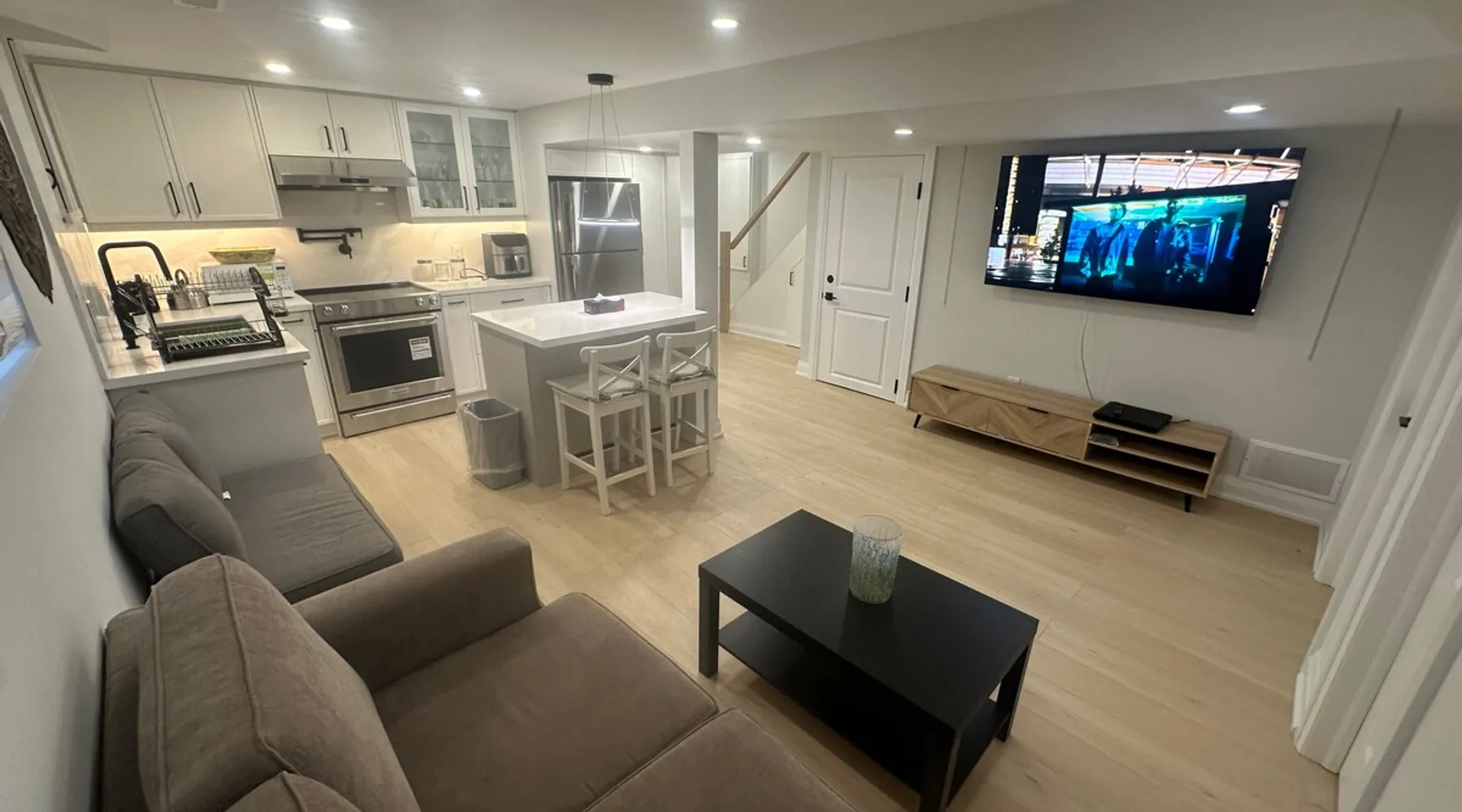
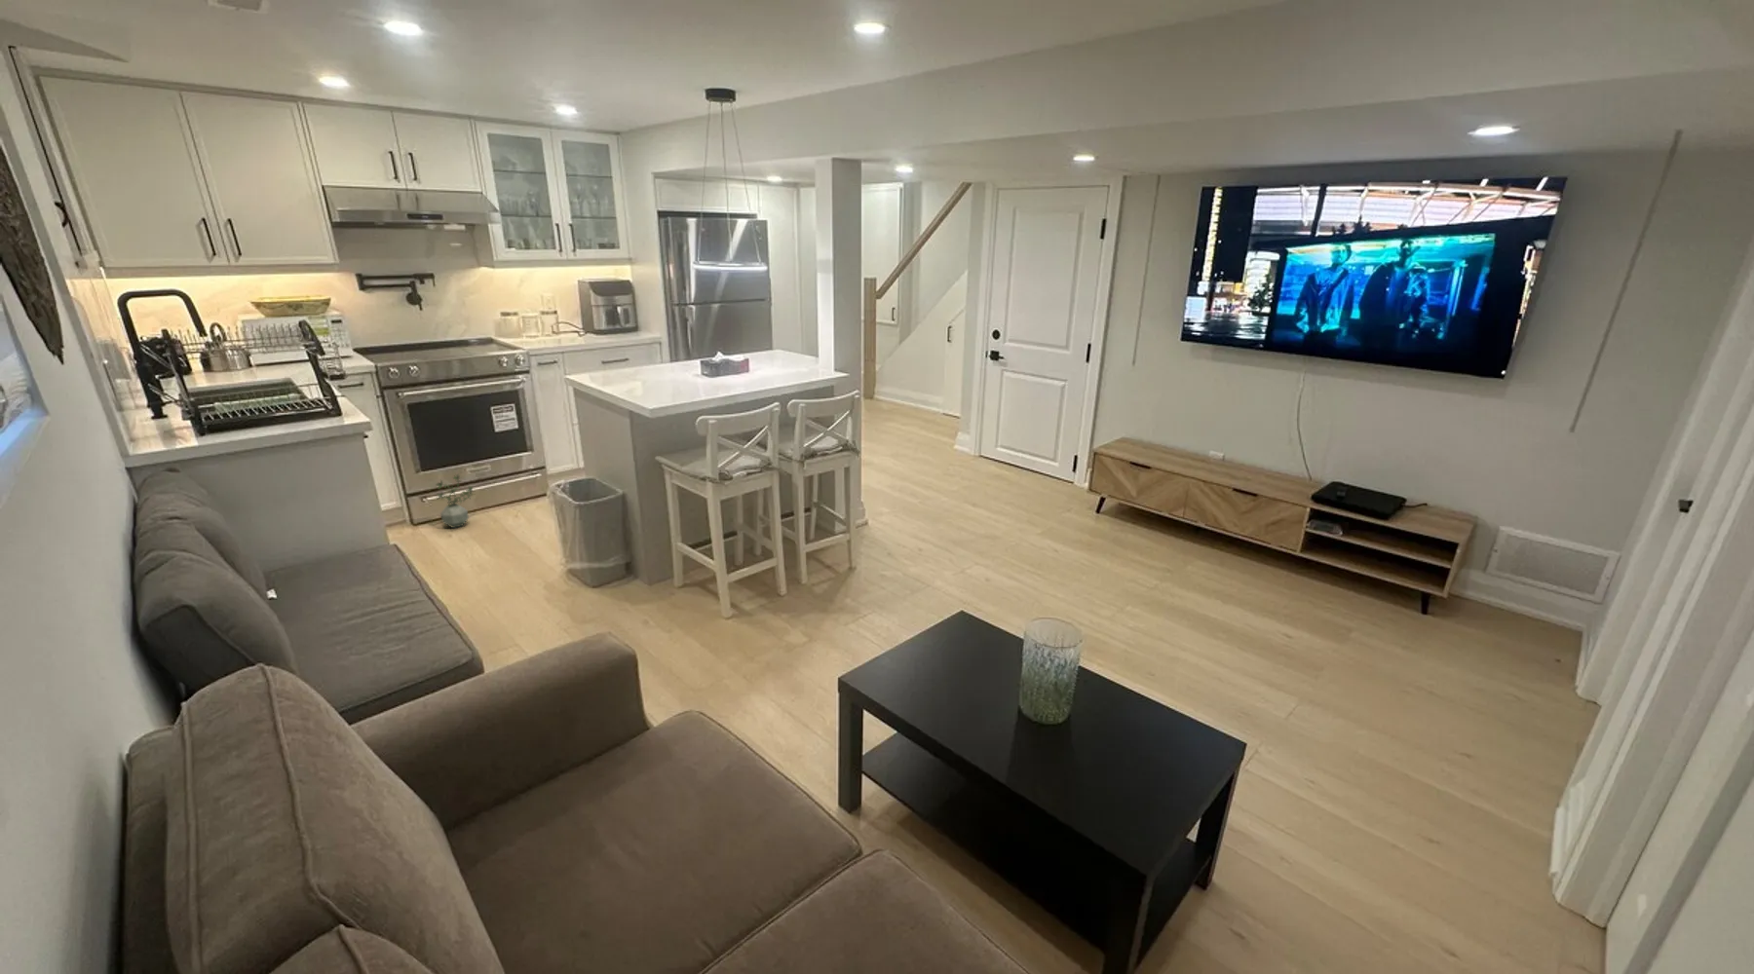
+ potted plant [434,474,474,529]
